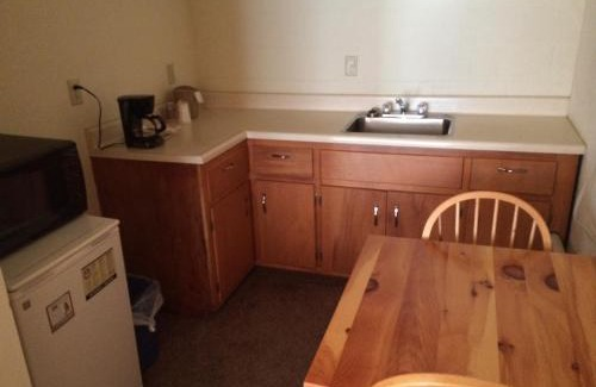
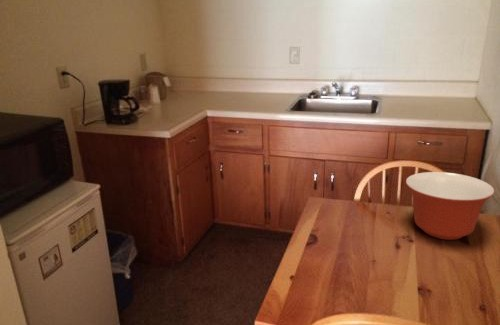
+ mixing bowl [405,171,496,241]
